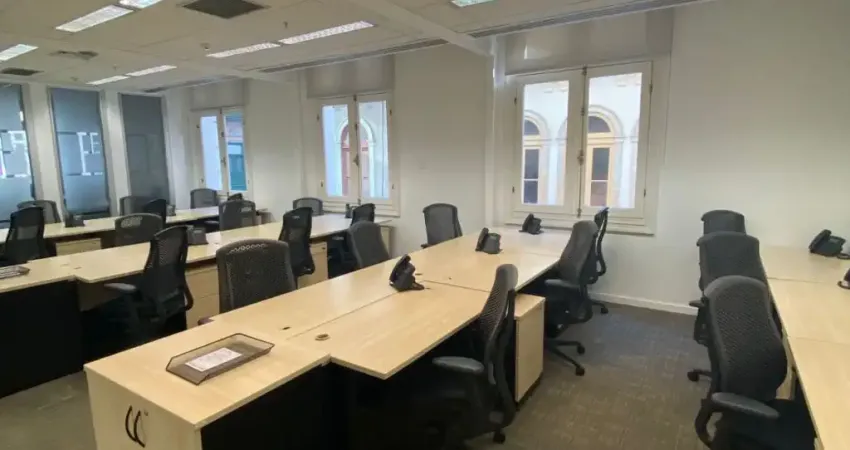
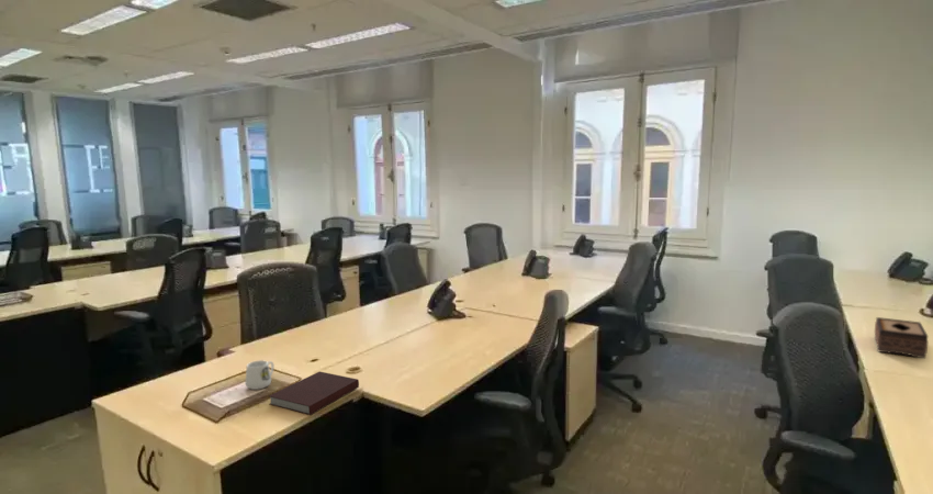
+ tissue box [874,316,930,359]
+ notebook [268,370,360,416]
+ mug [245,359,276,391]
